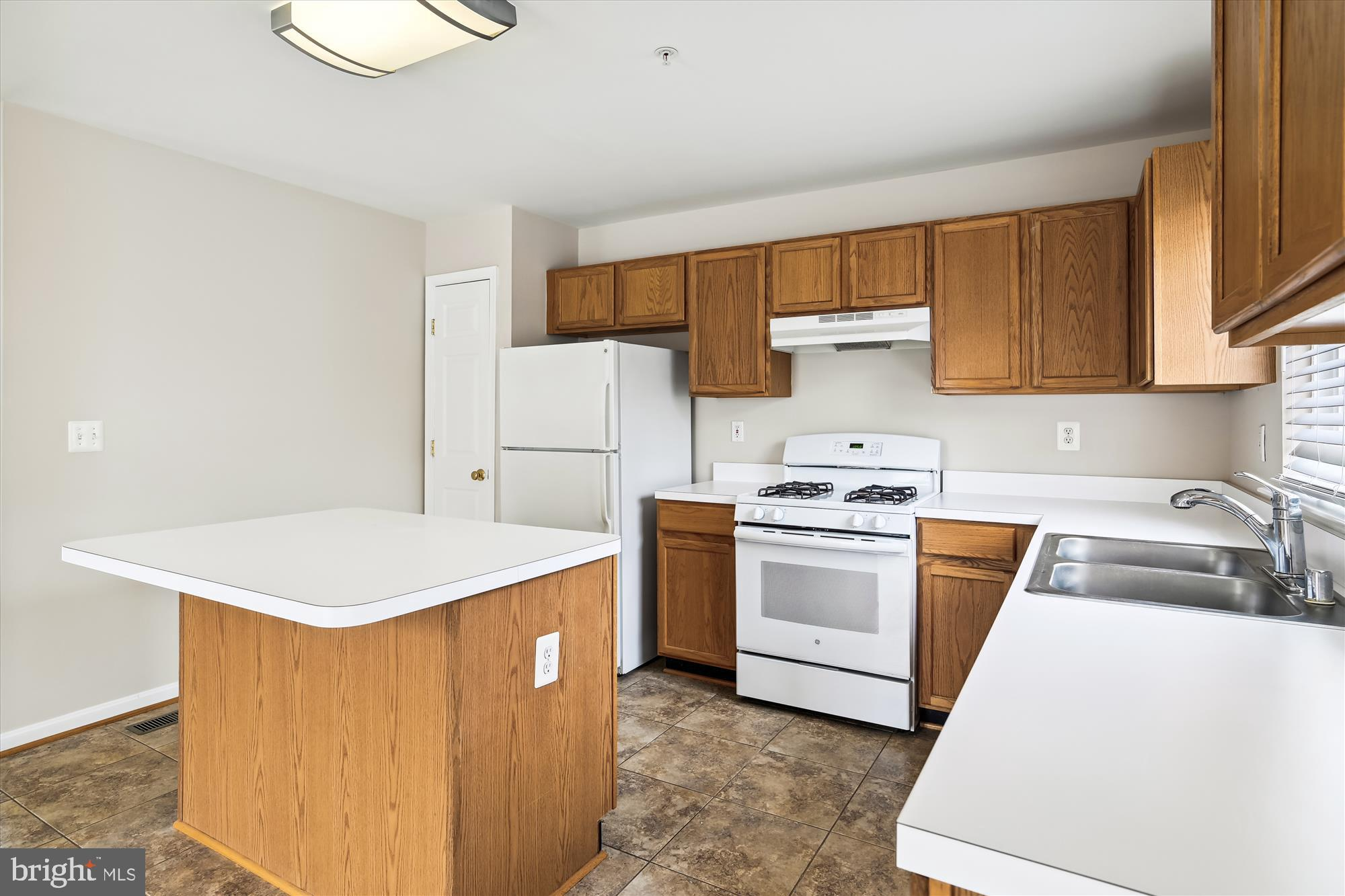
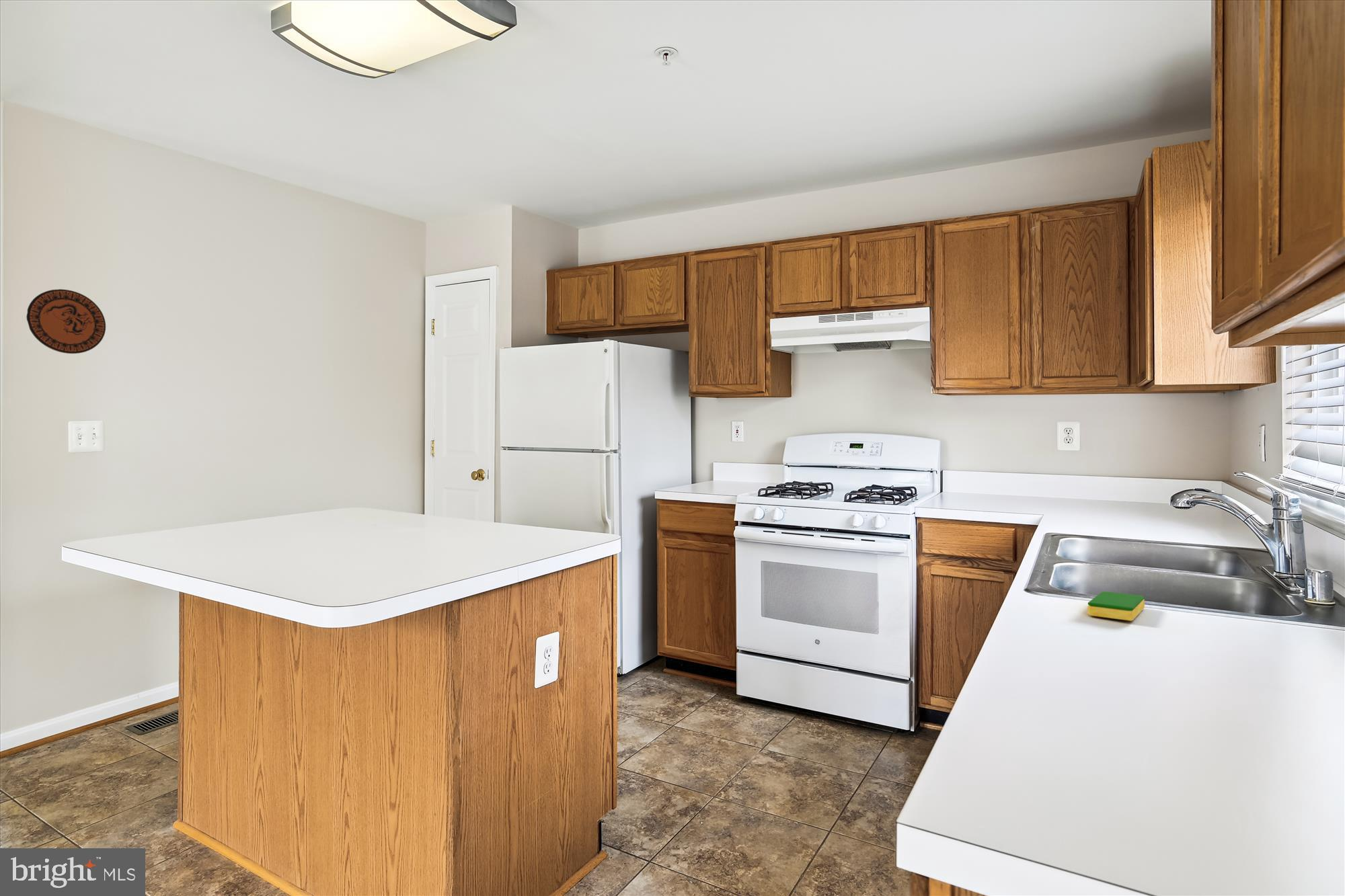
+ dish sponge [1087,591,1145,622]
+ decorative plate [26,288,106,354]
